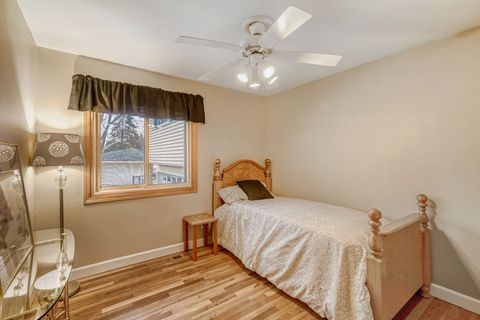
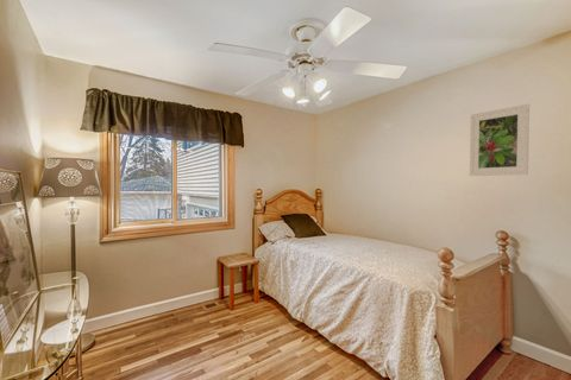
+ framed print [469,103,531,177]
